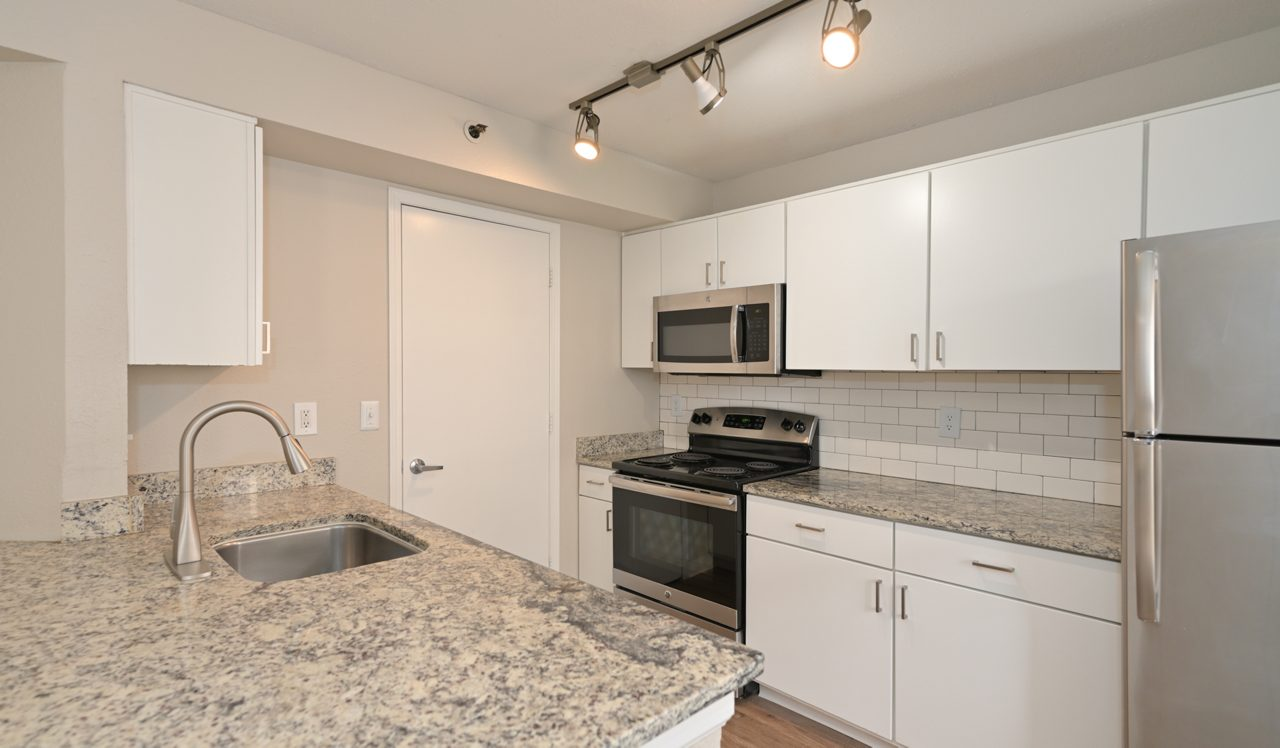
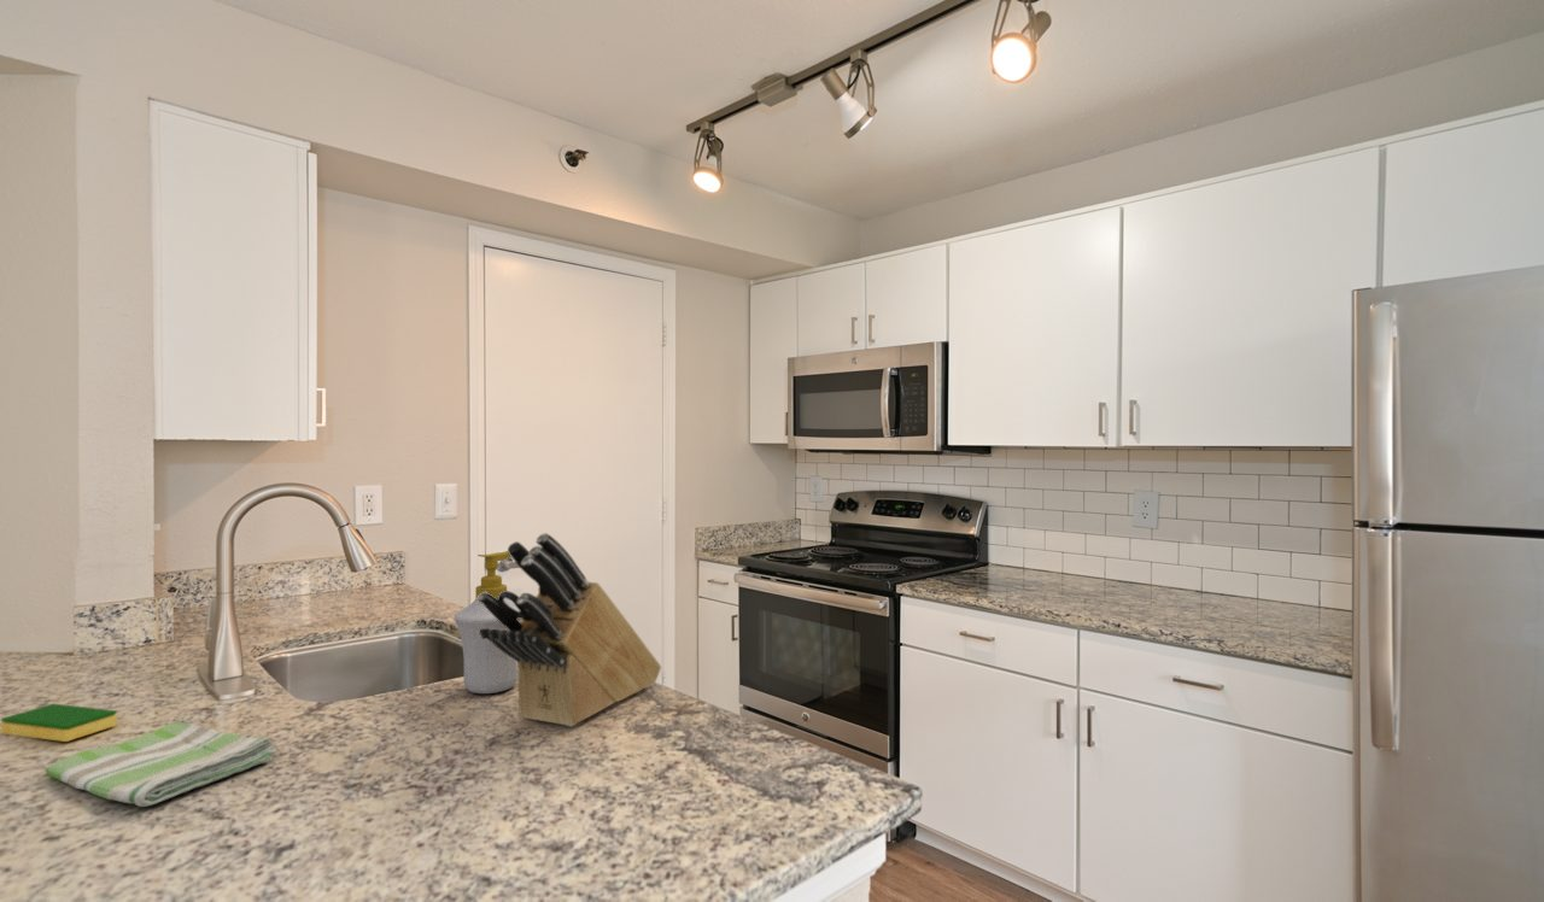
+ knife block [476,532,662,727]
+ dish towel [45,720,277,808]
+ soap bottle [454,550,522,695]
+ dish sponge [0,703,118,743]
